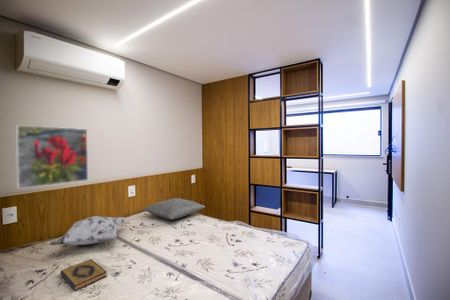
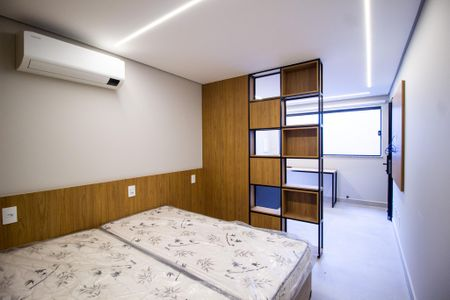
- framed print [15,124,89,190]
- hardback book [60,258,108,292]
- pillow [141,197,206,221]
- decorative pillow [48,215,127,246]
